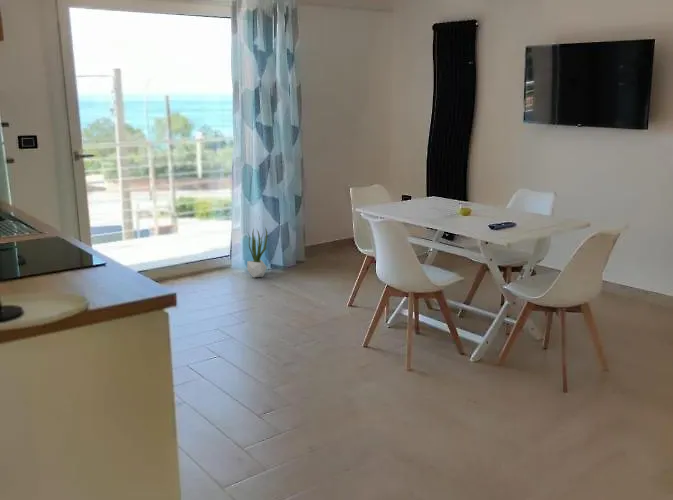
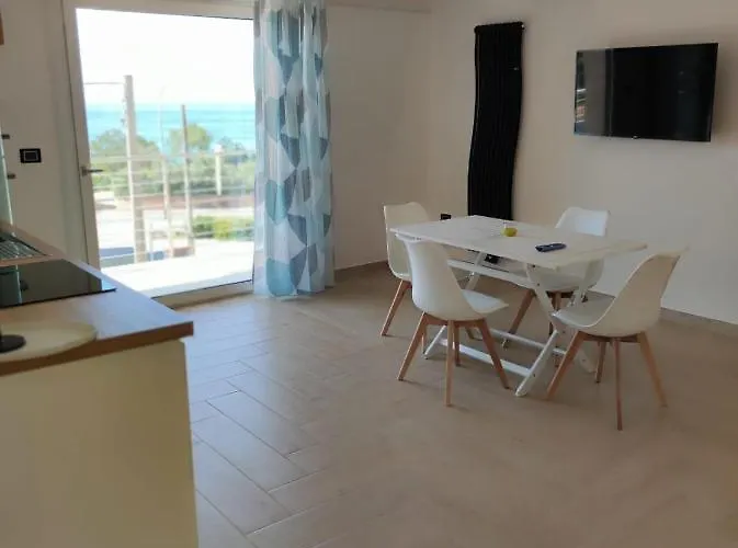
- potted plant [246,227,268,278]
